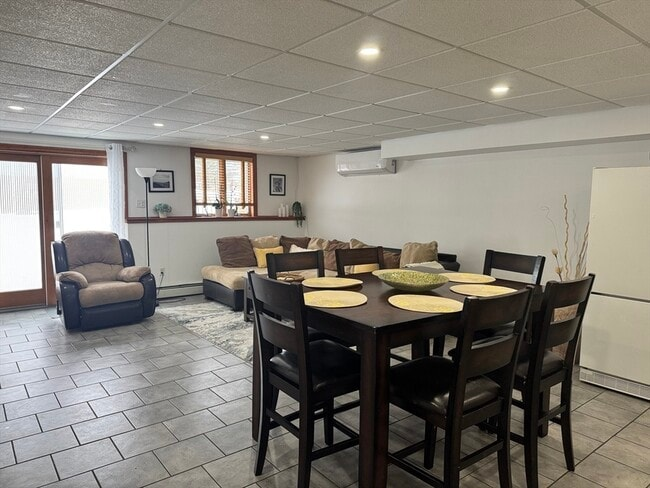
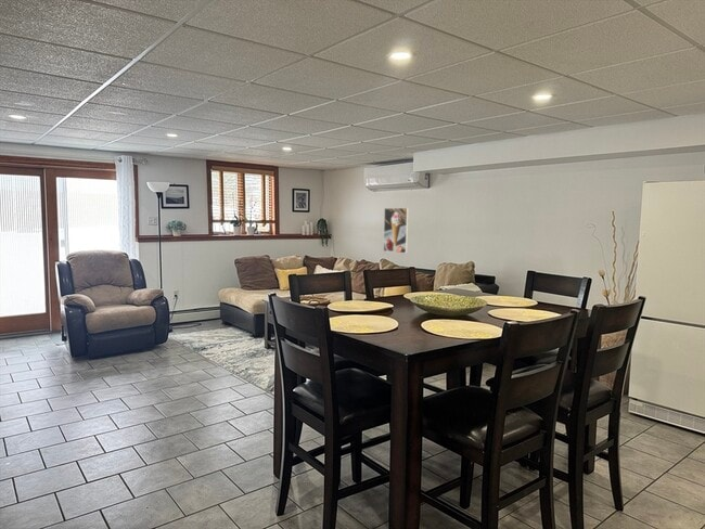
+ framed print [383,207,410,255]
